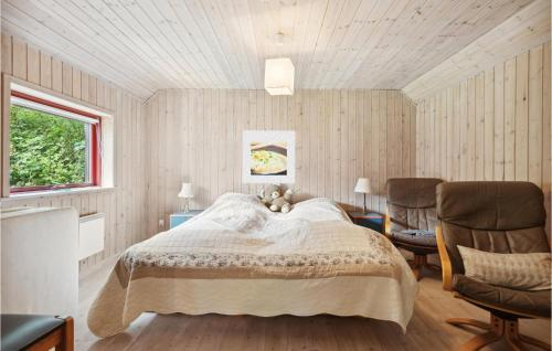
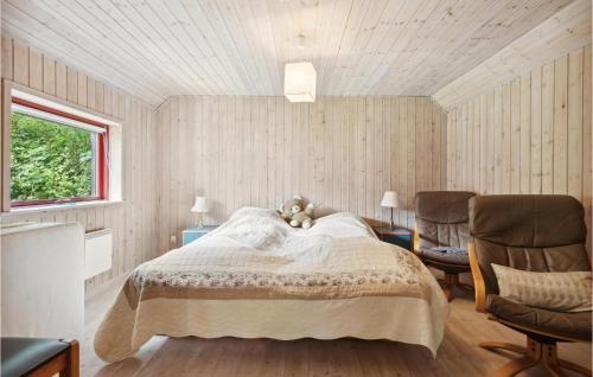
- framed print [242,130,296,184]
